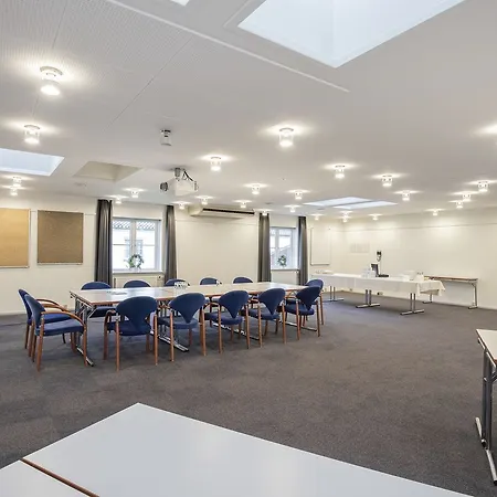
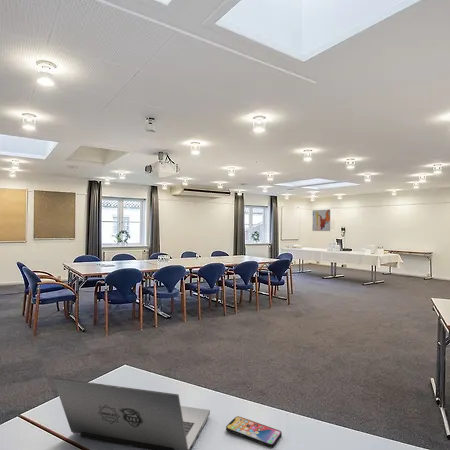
+ laptop [52,377,211,450]
+ smartphone [225,415,282,448]
+ wall art [312,208,331,232]
